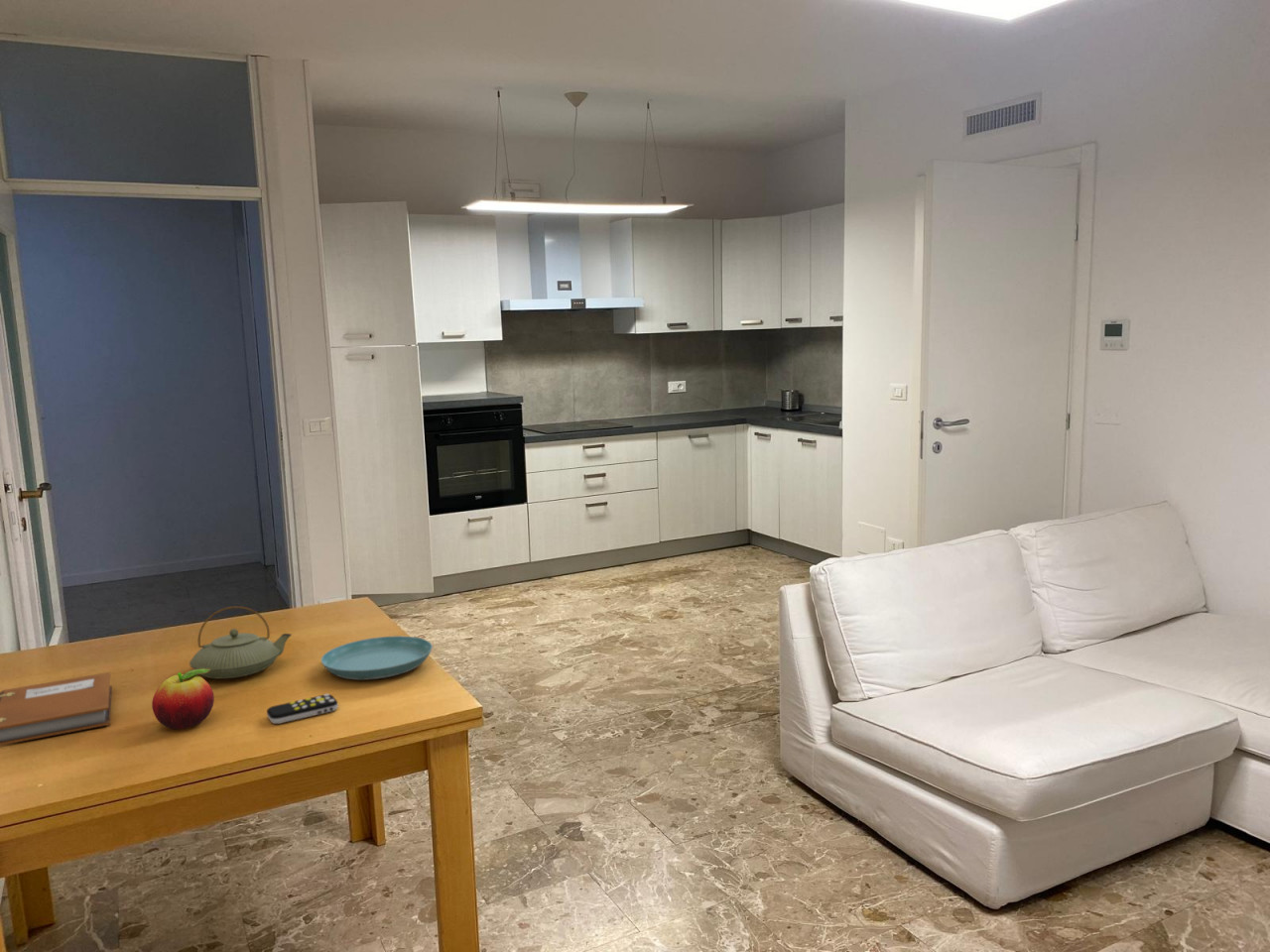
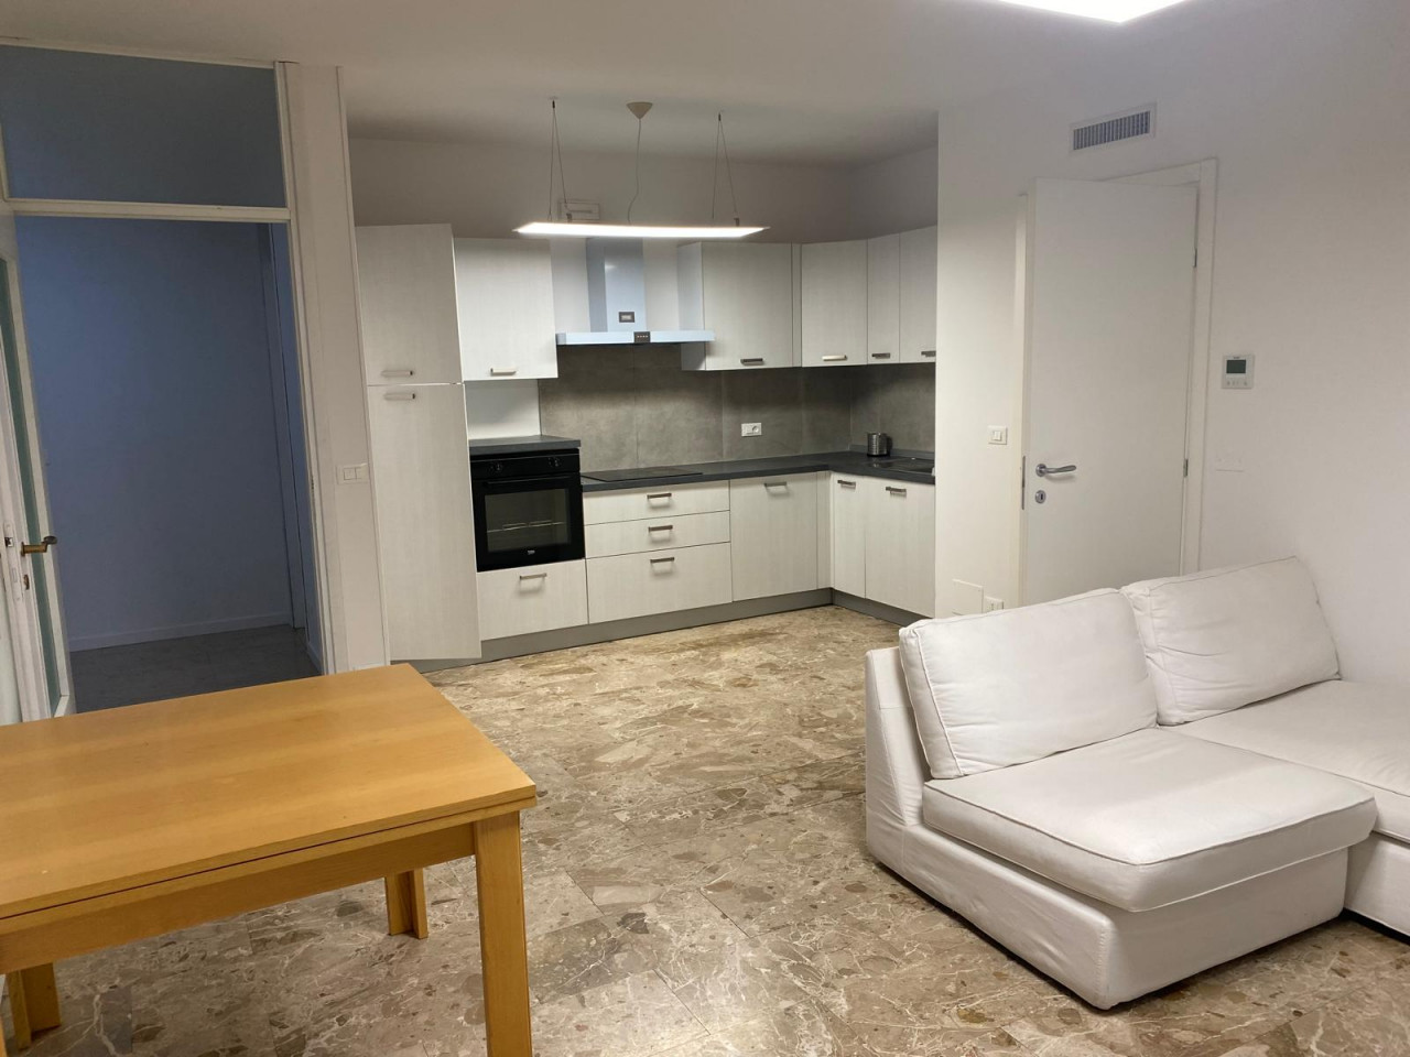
- teapot [189,605,293,679]
- notebook [0,671,113,747]
- saucer [320,635,434,681]
- fruit [151,669,215,730]
- remote control [266,693,339,725]
